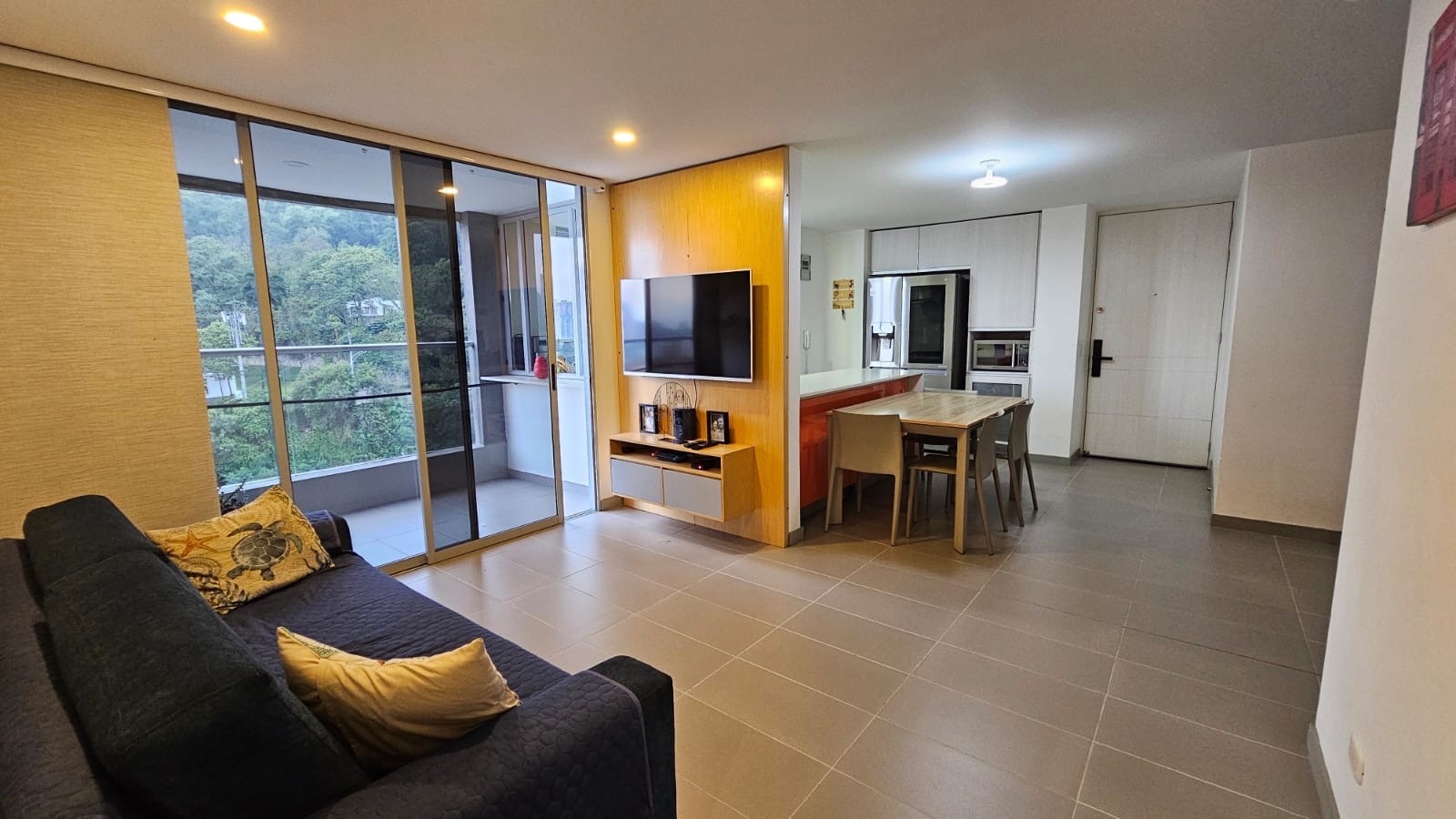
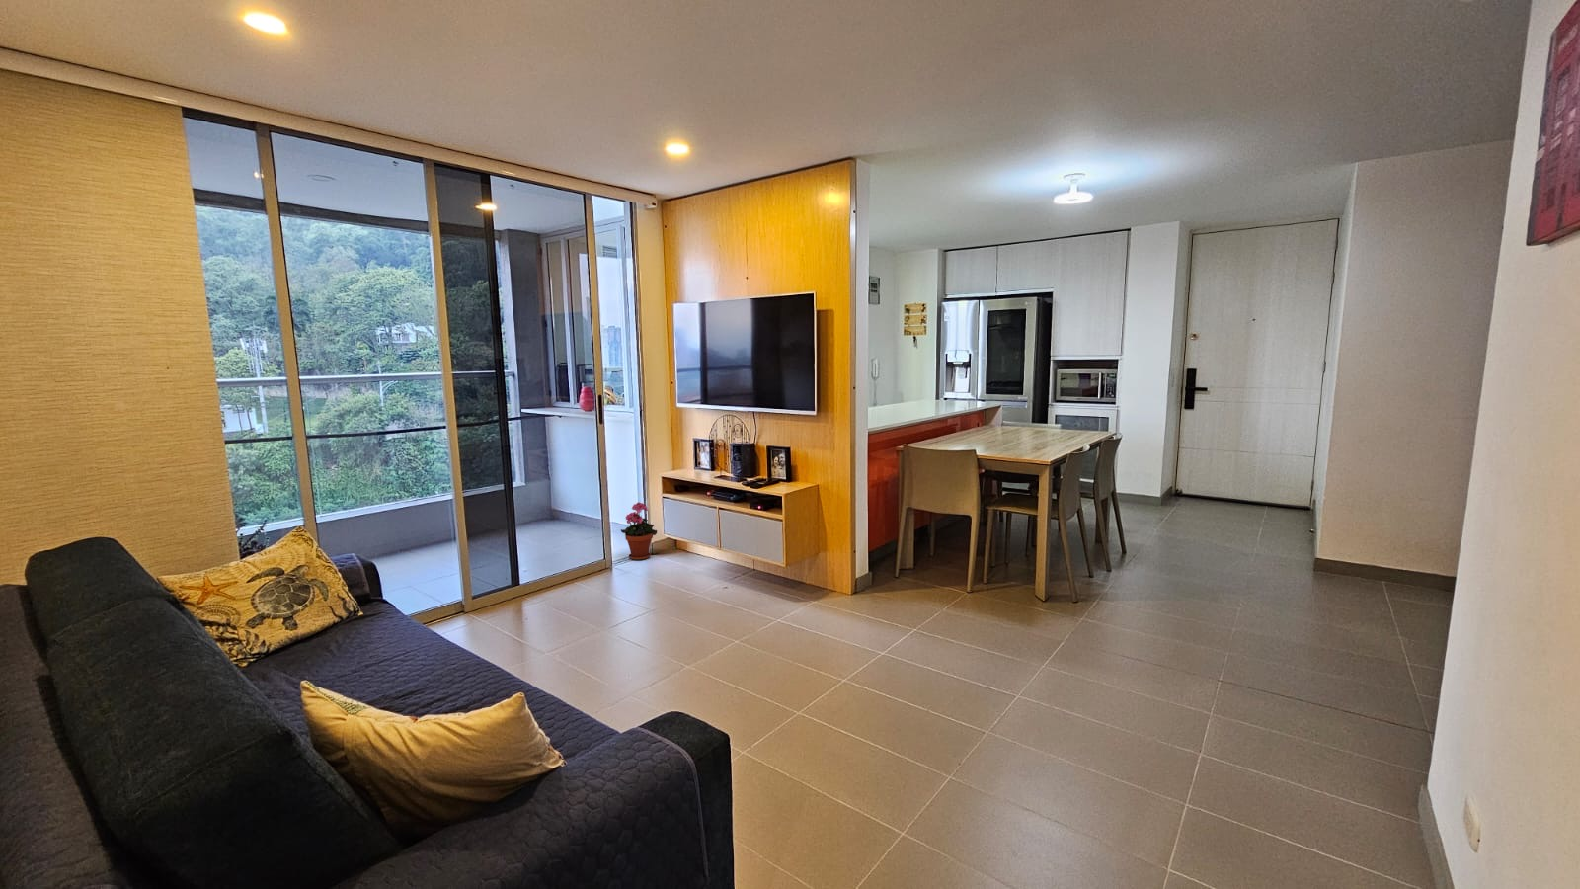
+ potted plant [620,500,658,561]
